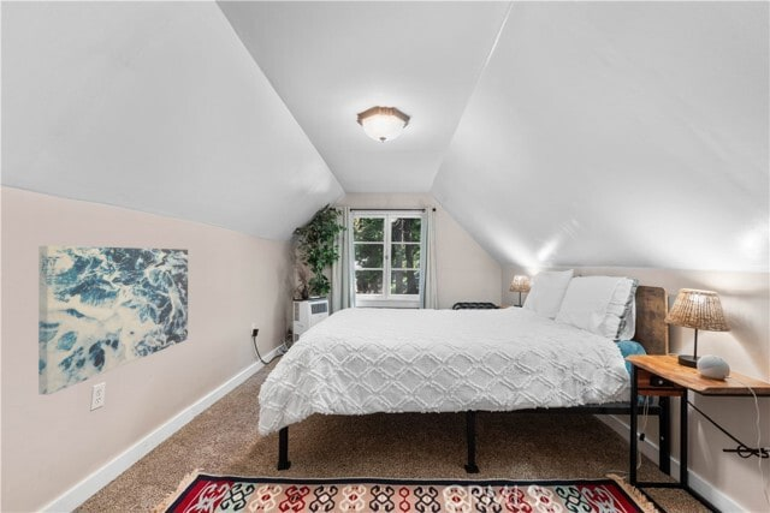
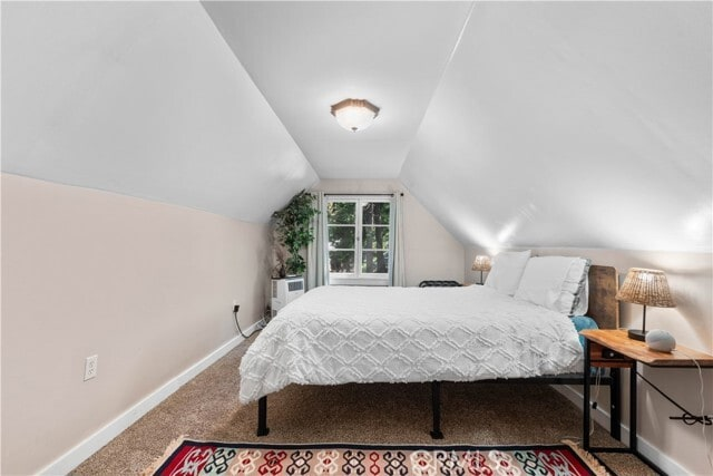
- wall art [37,245,189,396]
